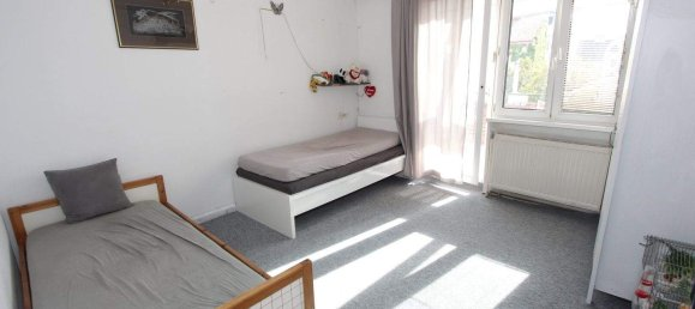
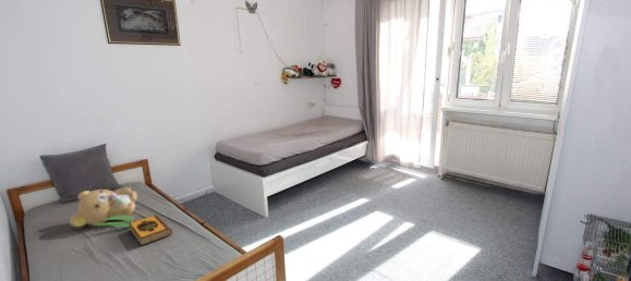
+ hardback book [128,213,173,246]
+ teddy bear [69,186,138,228]
